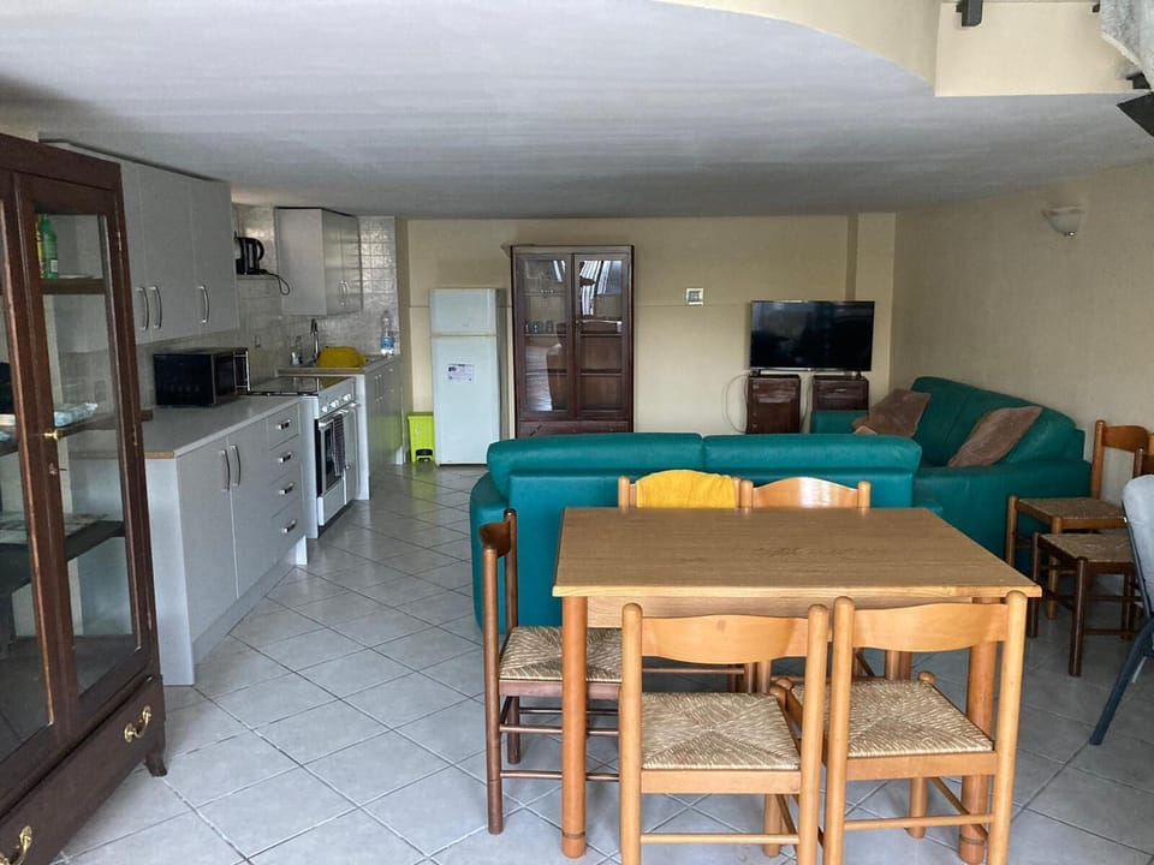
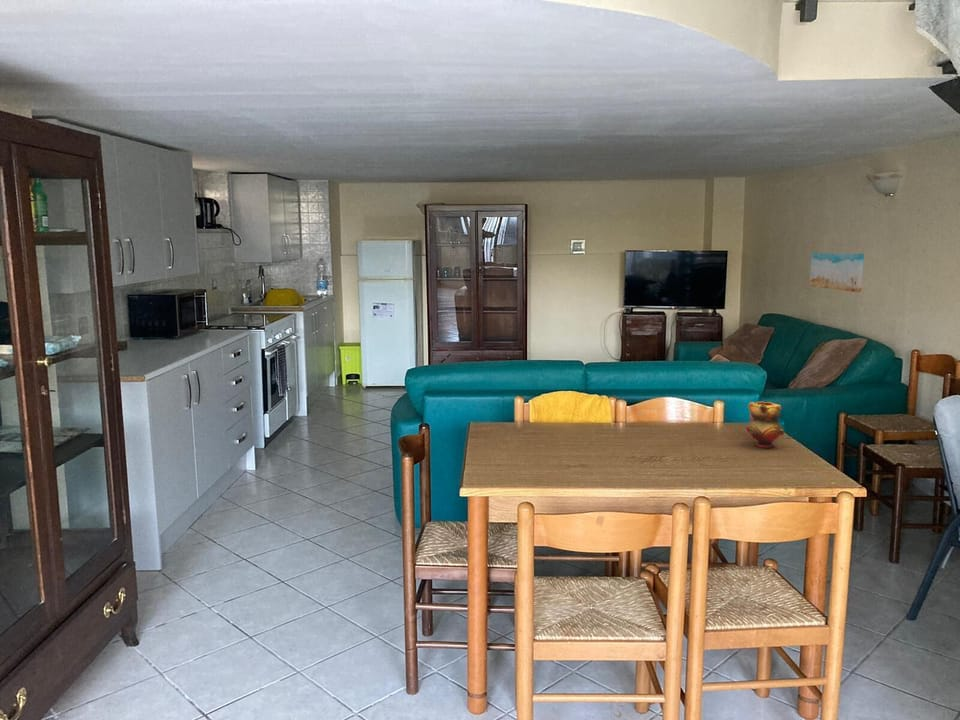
+ wall art [809,252,865,293]
+ teapot [745,400,785,449]
